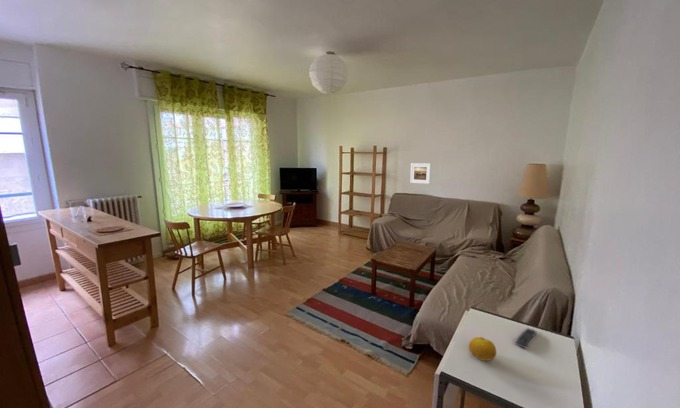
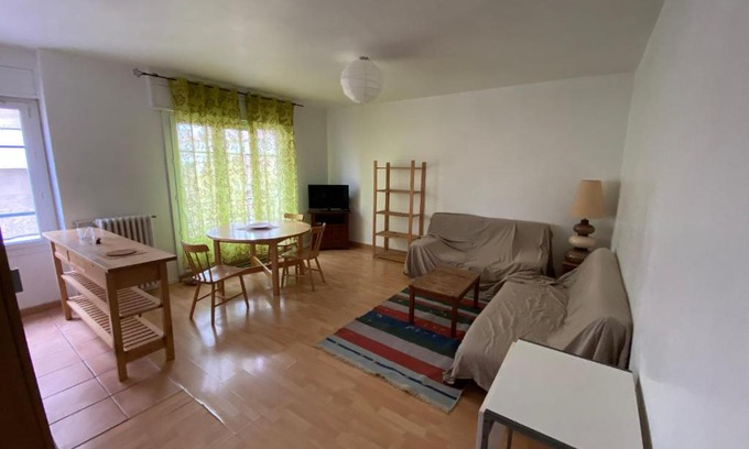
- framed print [409,162,432,185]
- fruit [468,336,497,362]
- remote control [514,327,538,349]
